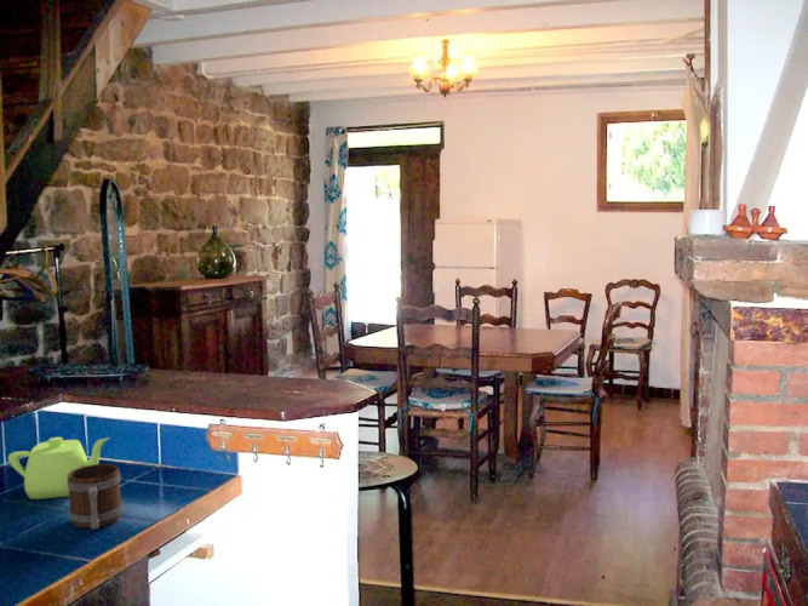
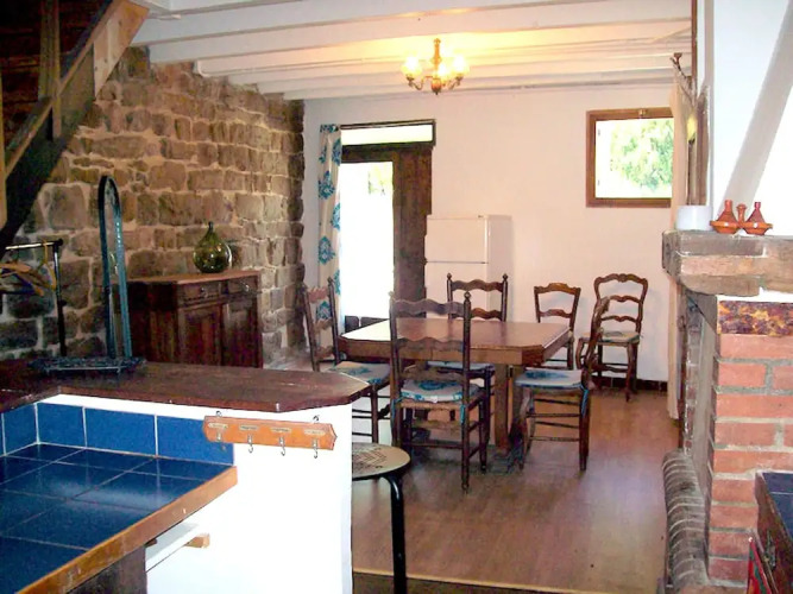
- teapot [7,436,110,501]
- mug [67,463,124,531]
